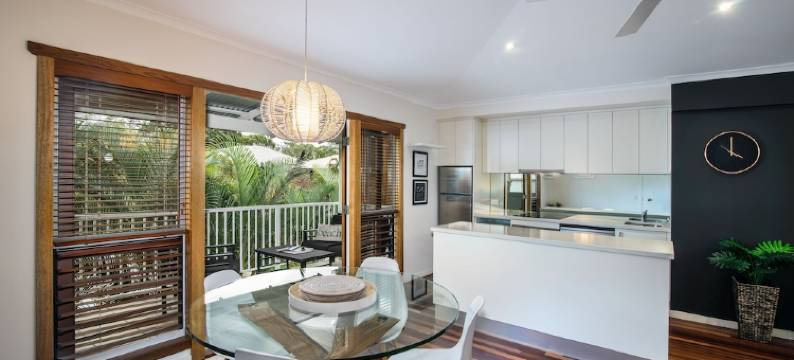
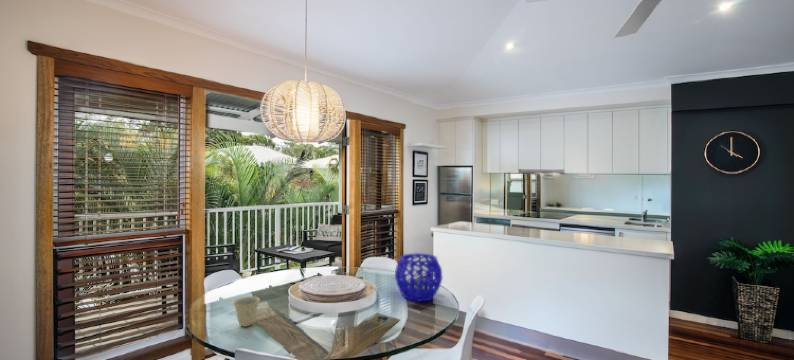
+ decorative bowl [394,252,443,303]
+ cup [231,295,261,327]
